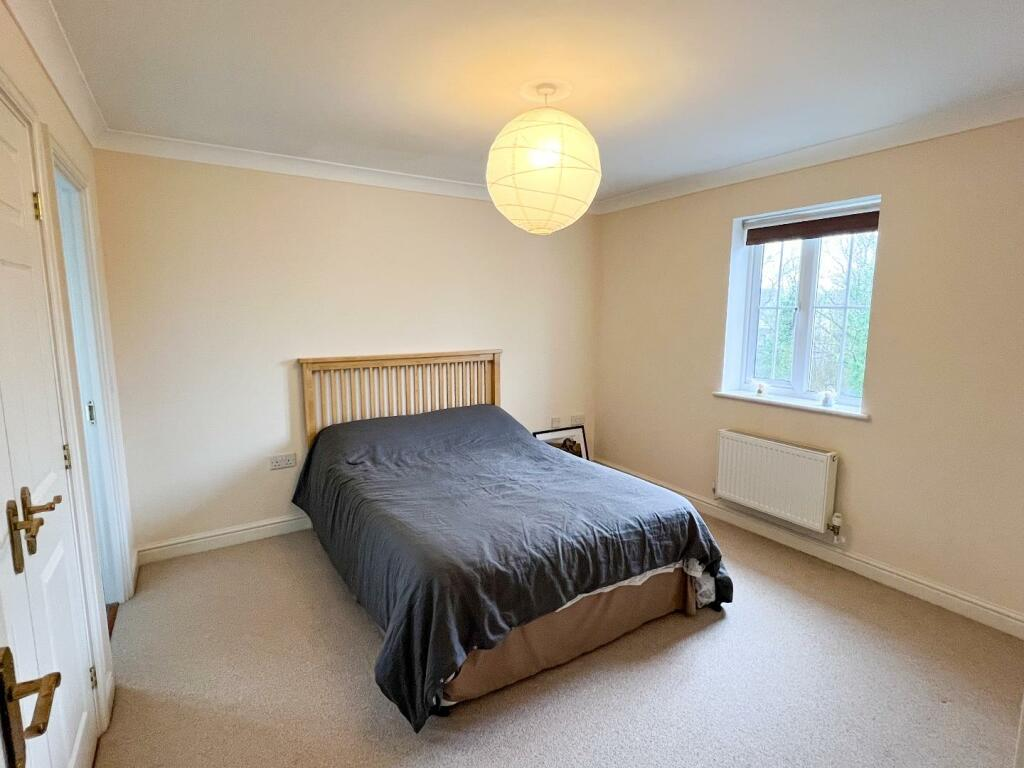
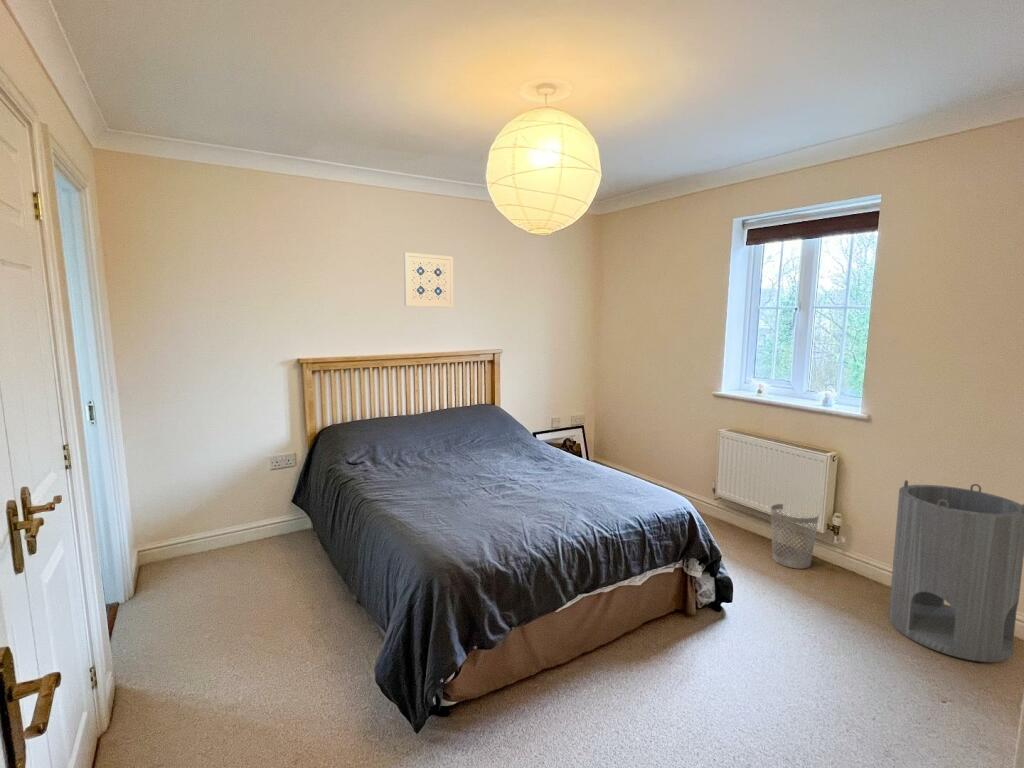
+ cylinder [888,479,1024,663]
+ wall art [403,252,454,308]
+ wastebasket [770,503,820,570]
